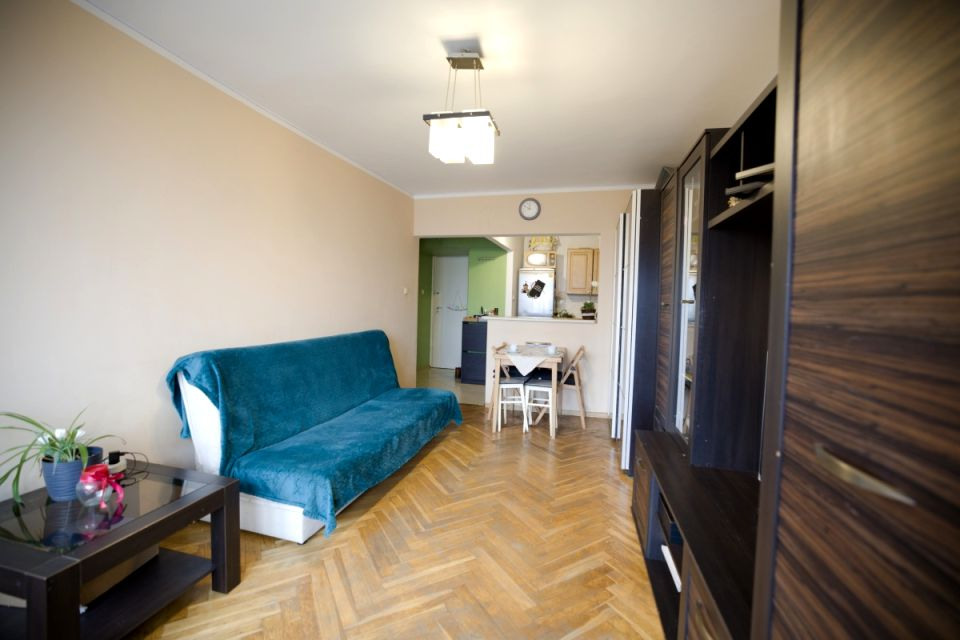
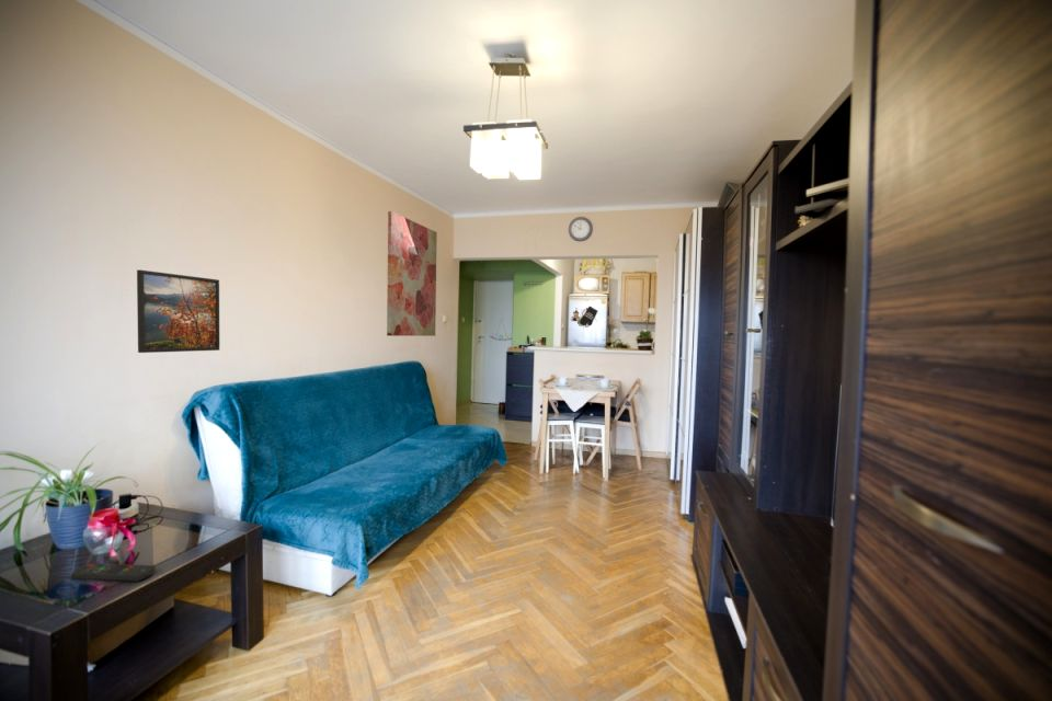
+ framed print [136,268,220,354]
+ remote control [71,562,157,583]
+ wall art [386,210,438,337]
